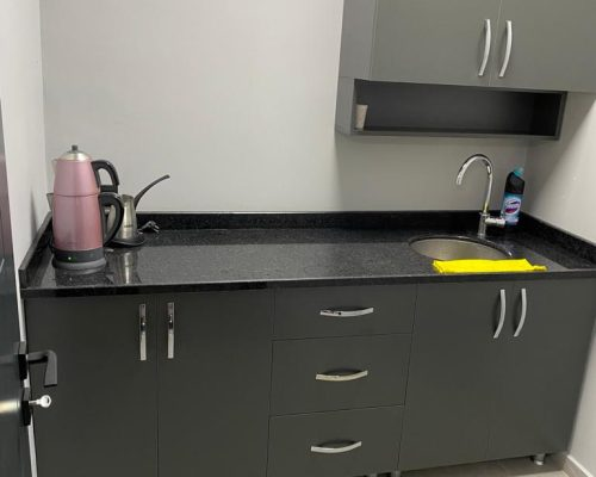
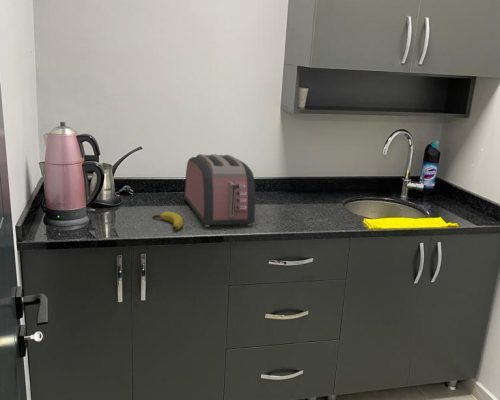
+ toaster [183,153,256,228]
+ banana [152,211,184,231]
